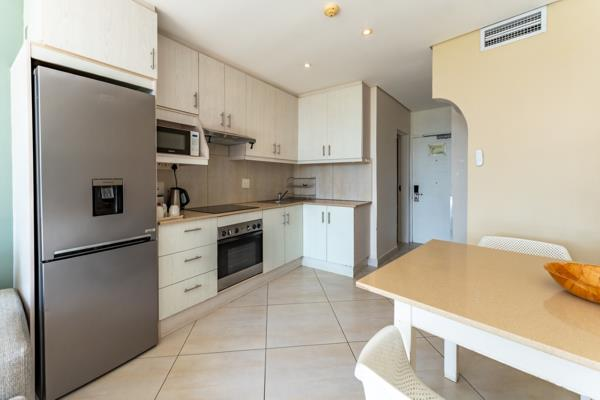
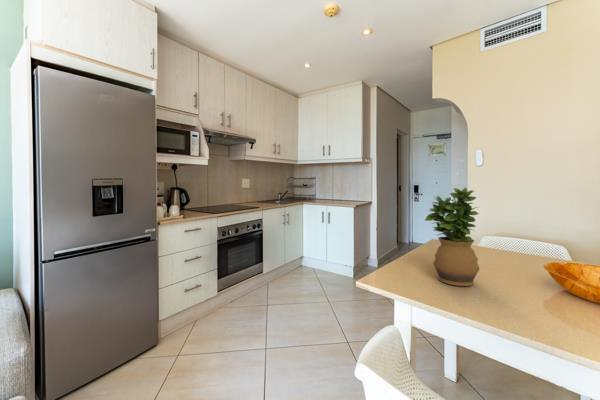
+ potted plant [424,187,481,287]
